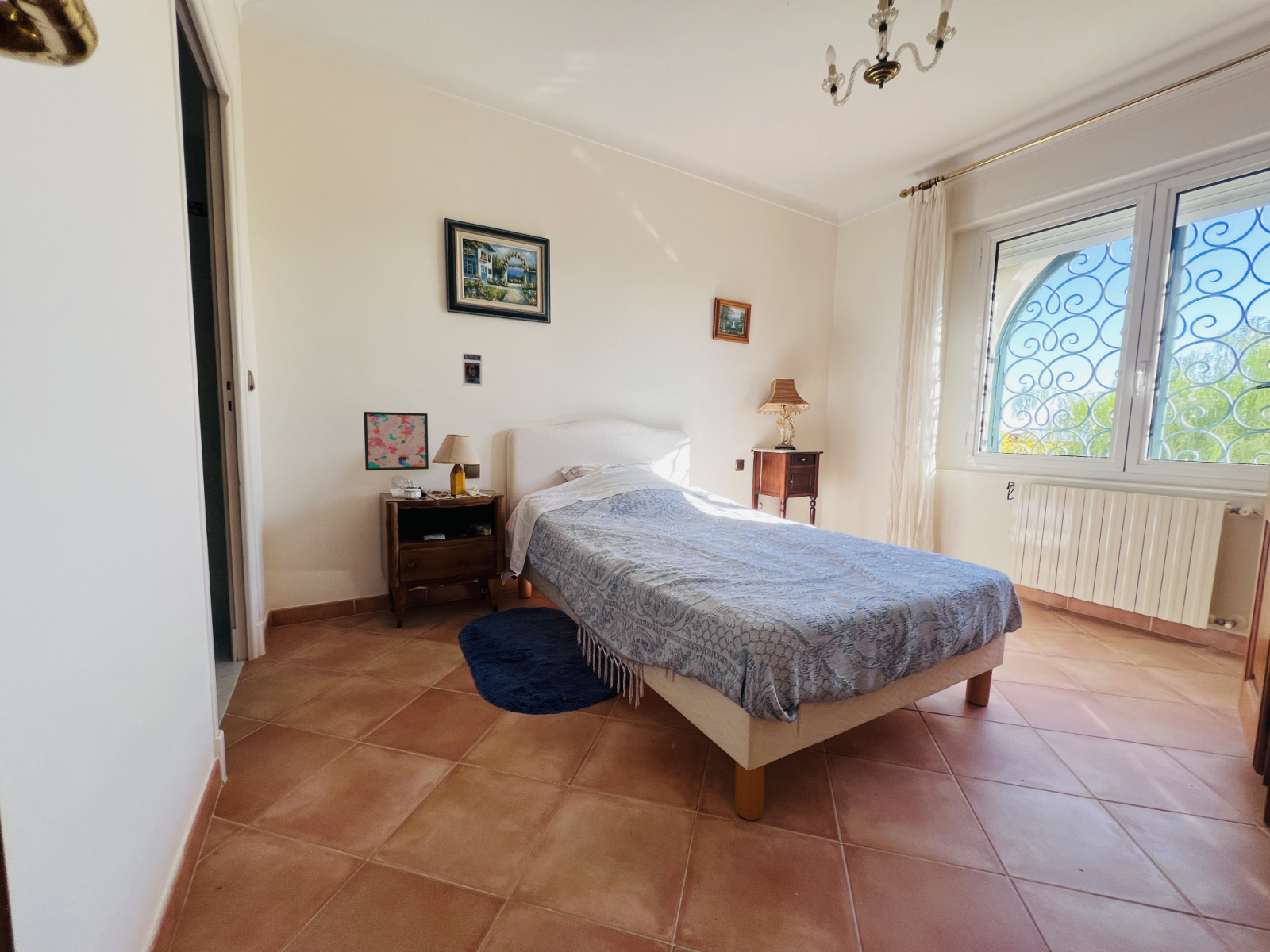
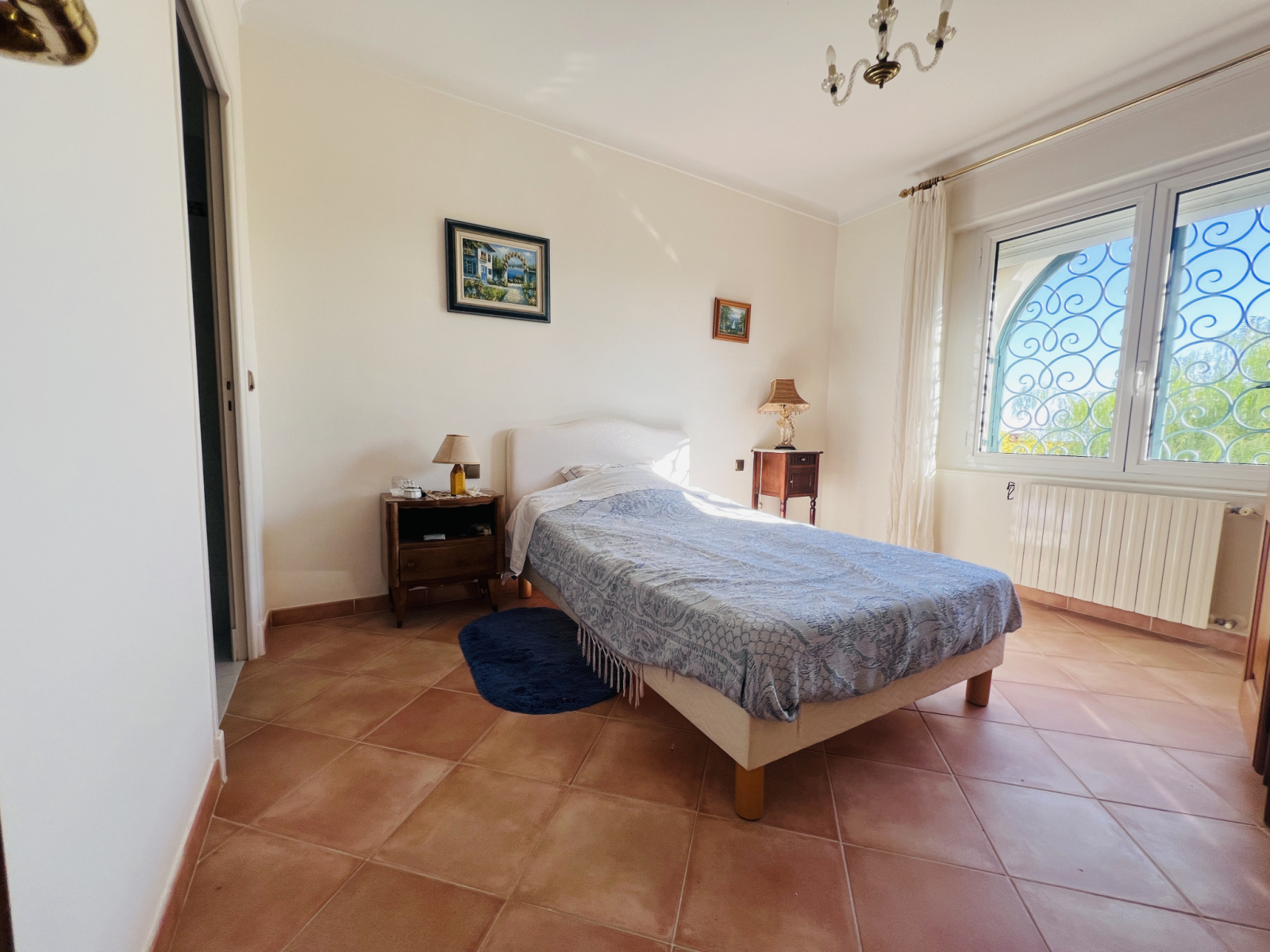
- trading card [462,352,483,387]
- wall art [363,411,429,471]
